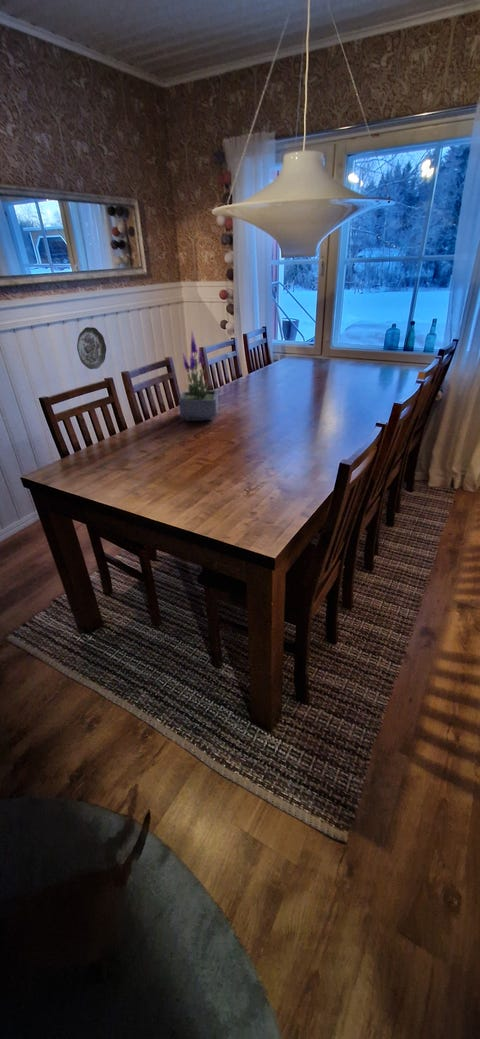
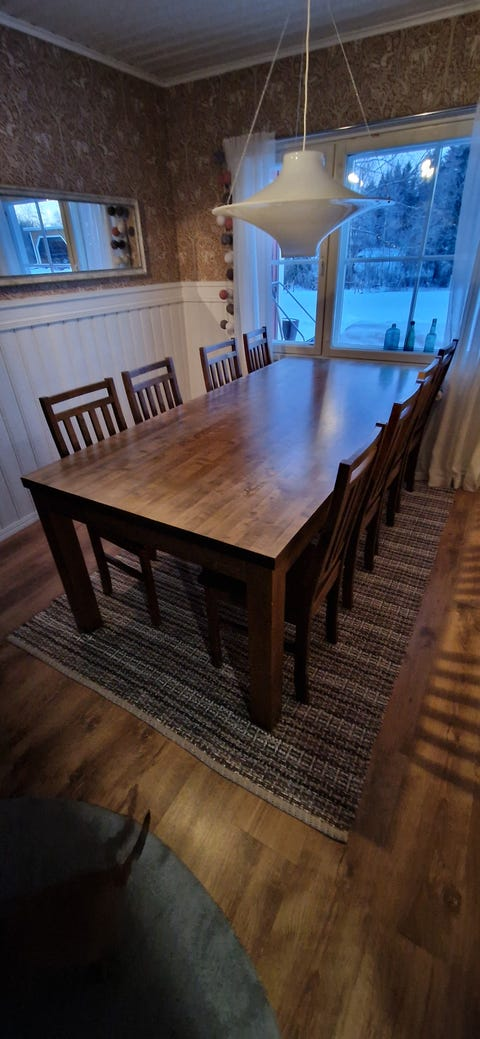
- decorative plate [76,326,107,370]
- potted plant [178,331,219,422]
